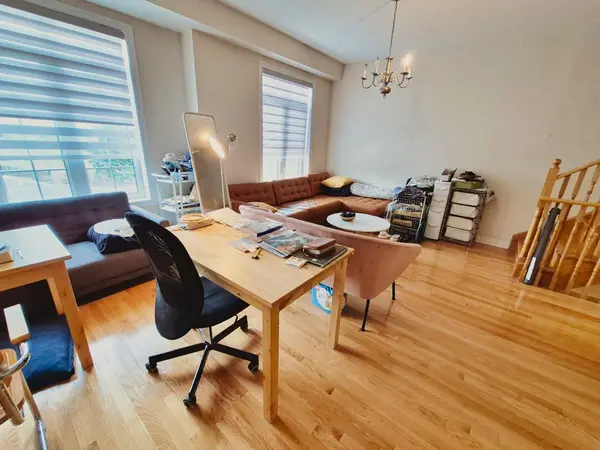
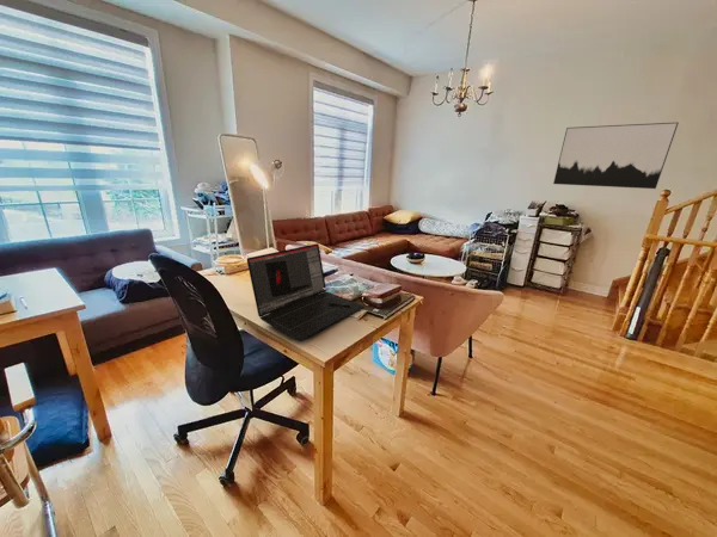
+ wall art [552,122,680,190]
+ laptop [246,242,364,342]
